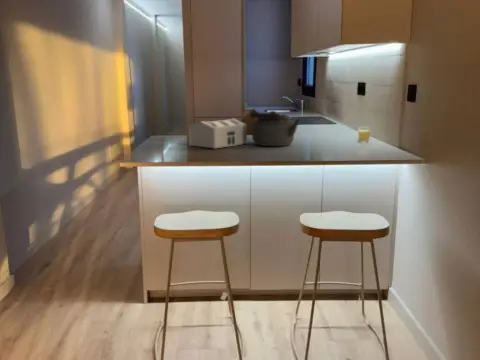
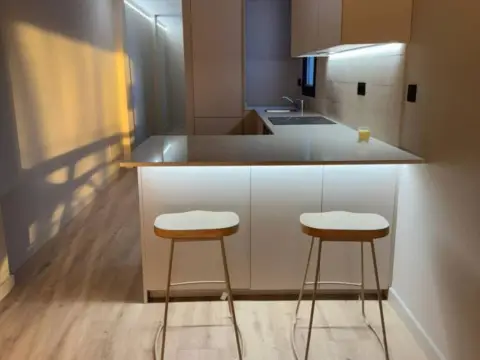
- kettle [249,110,302,147]
- toaster [188,117,248,149]
